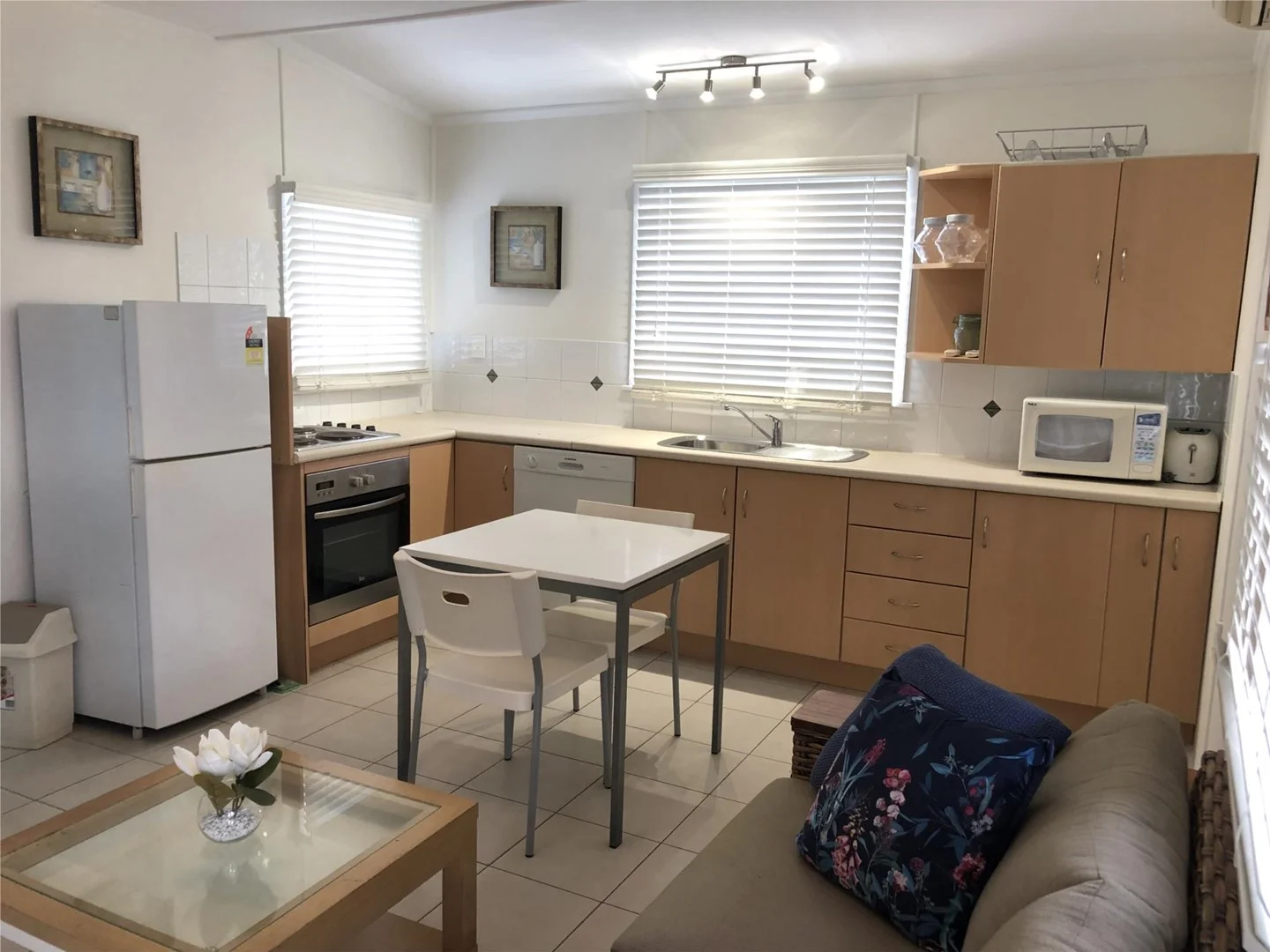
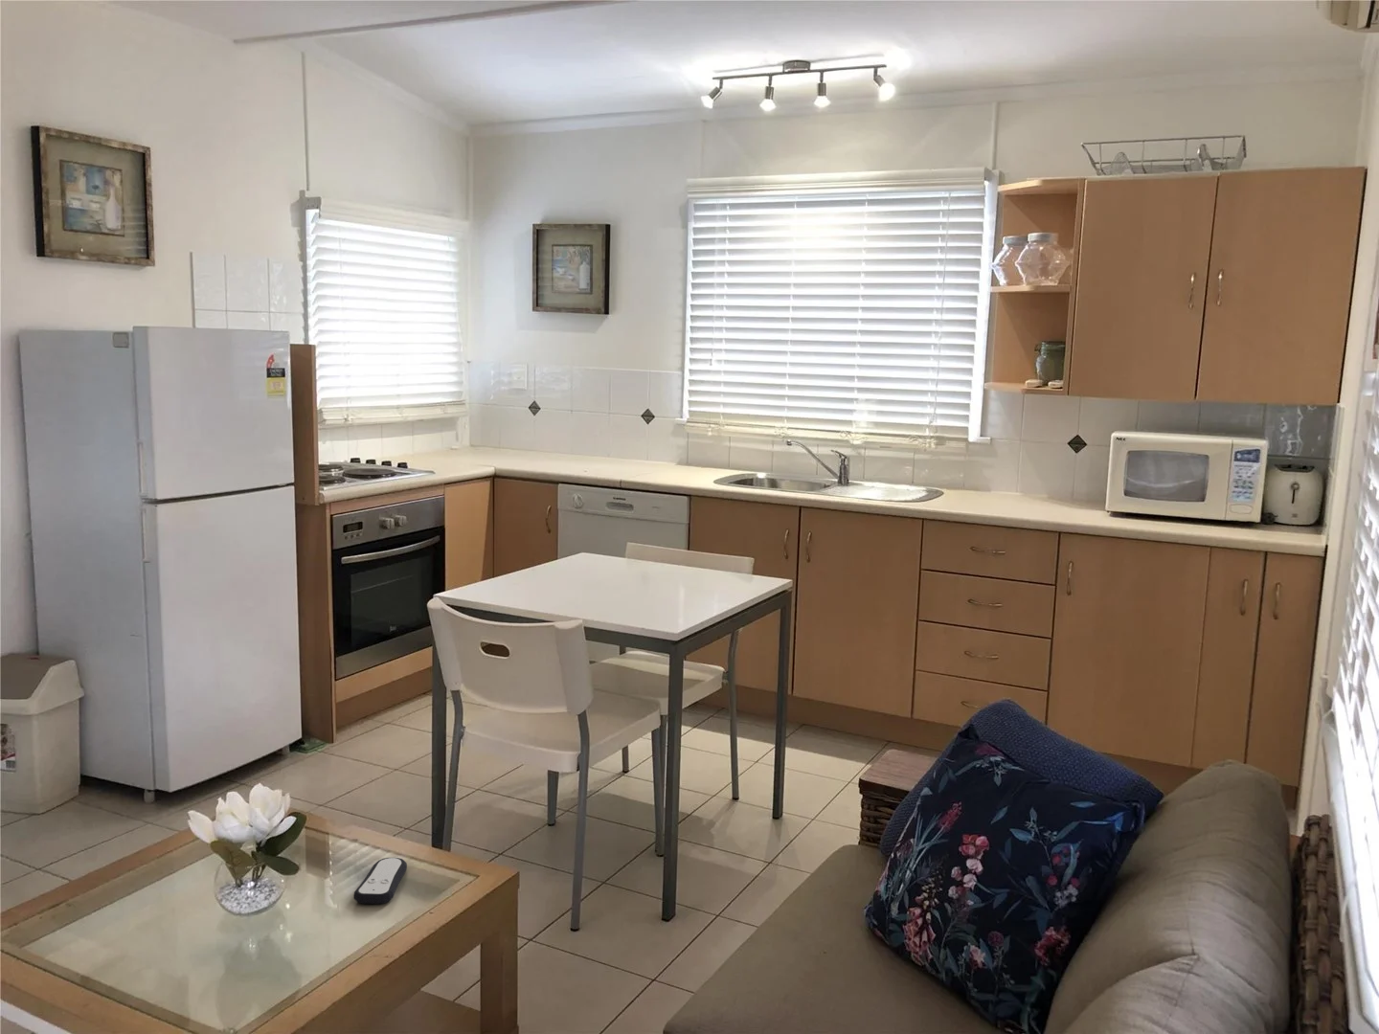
+ remote control [353,857,408,905]
